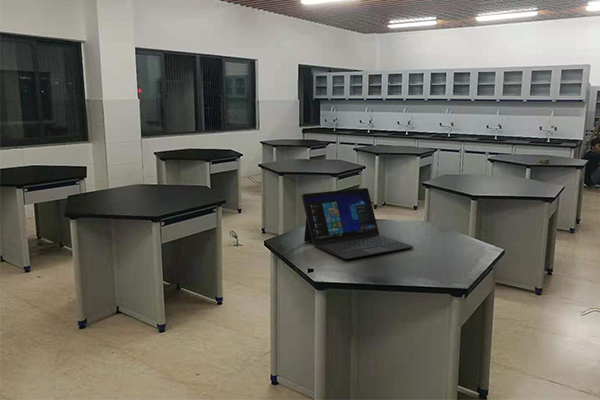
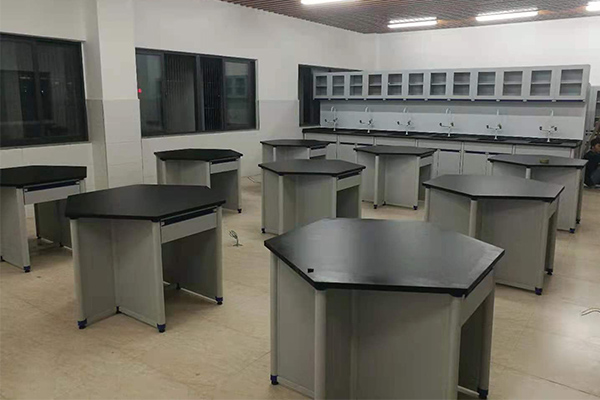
- laptop [301,187,415,260]
